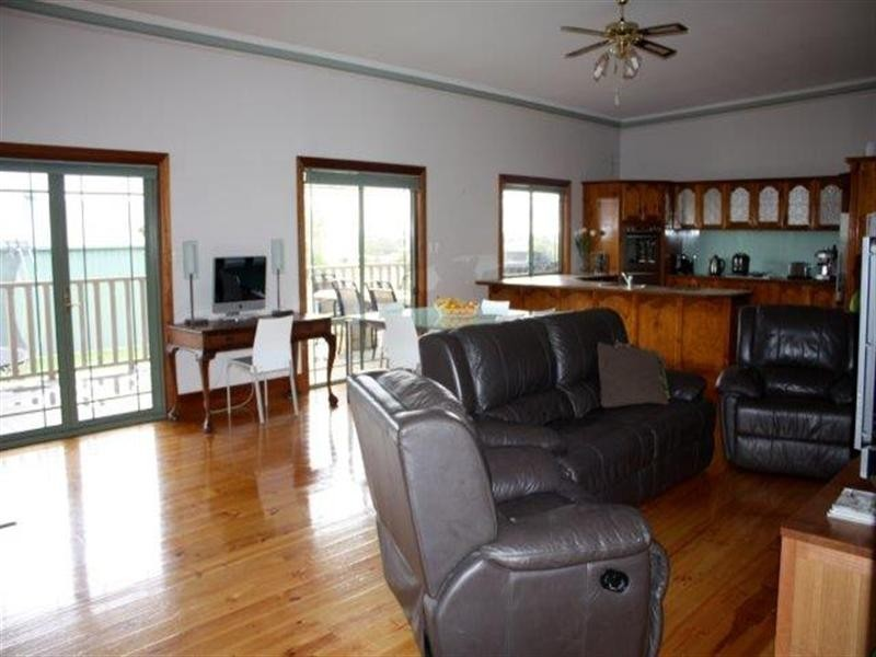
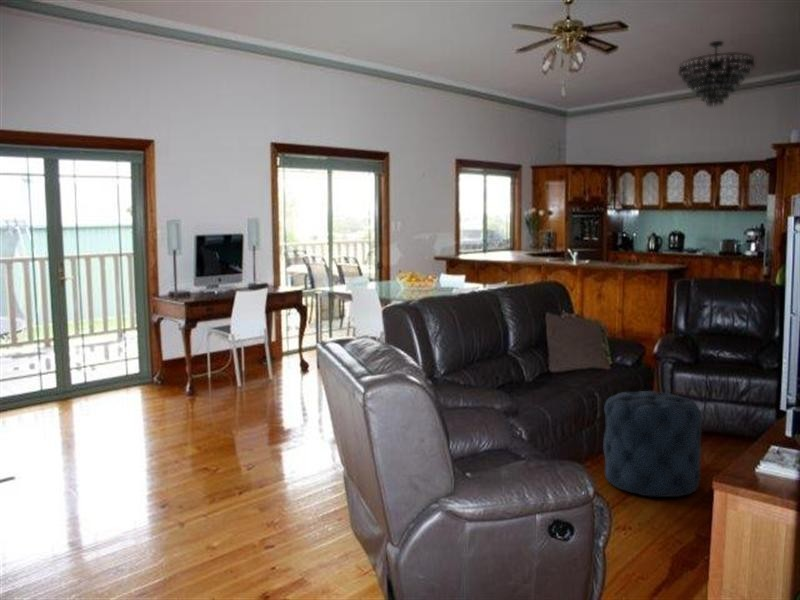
+ ottoman [602,390,703,498]
+ chandelier [677,40,756,108]
